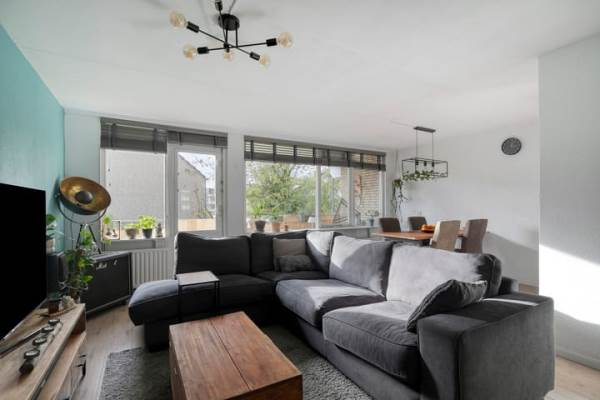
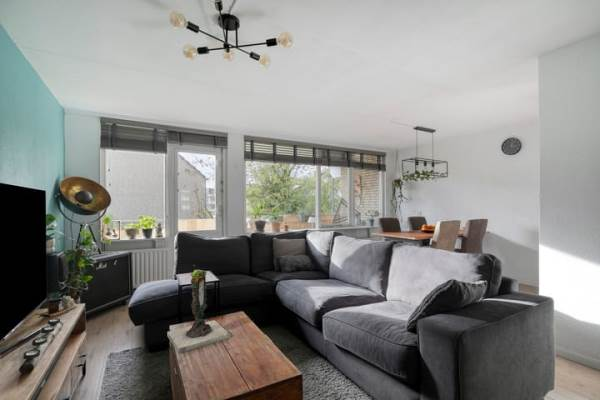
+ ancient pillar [166,264,231,354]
